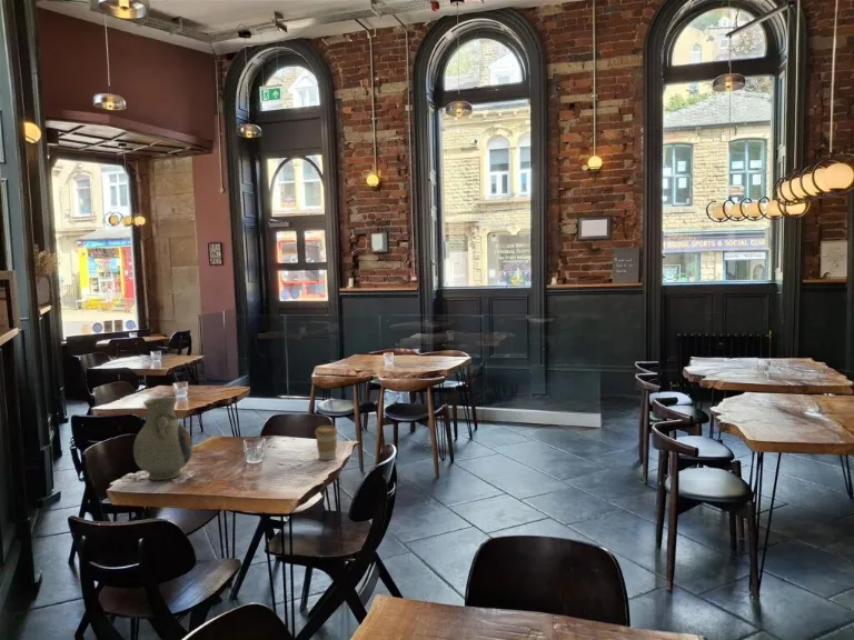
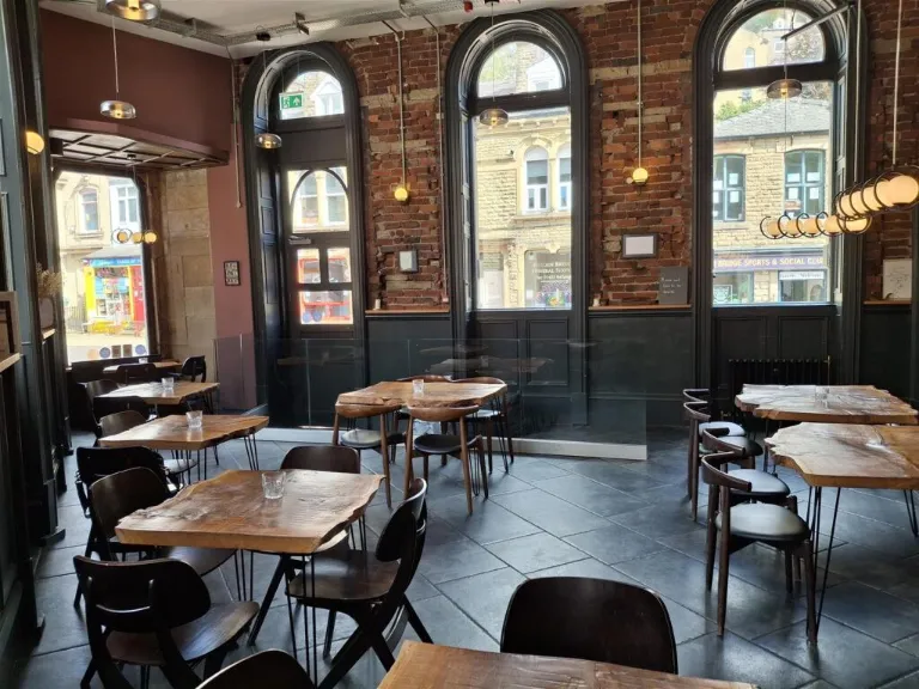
- coffee cup [314,424,339,461]
- vase [132,397,193,481]
